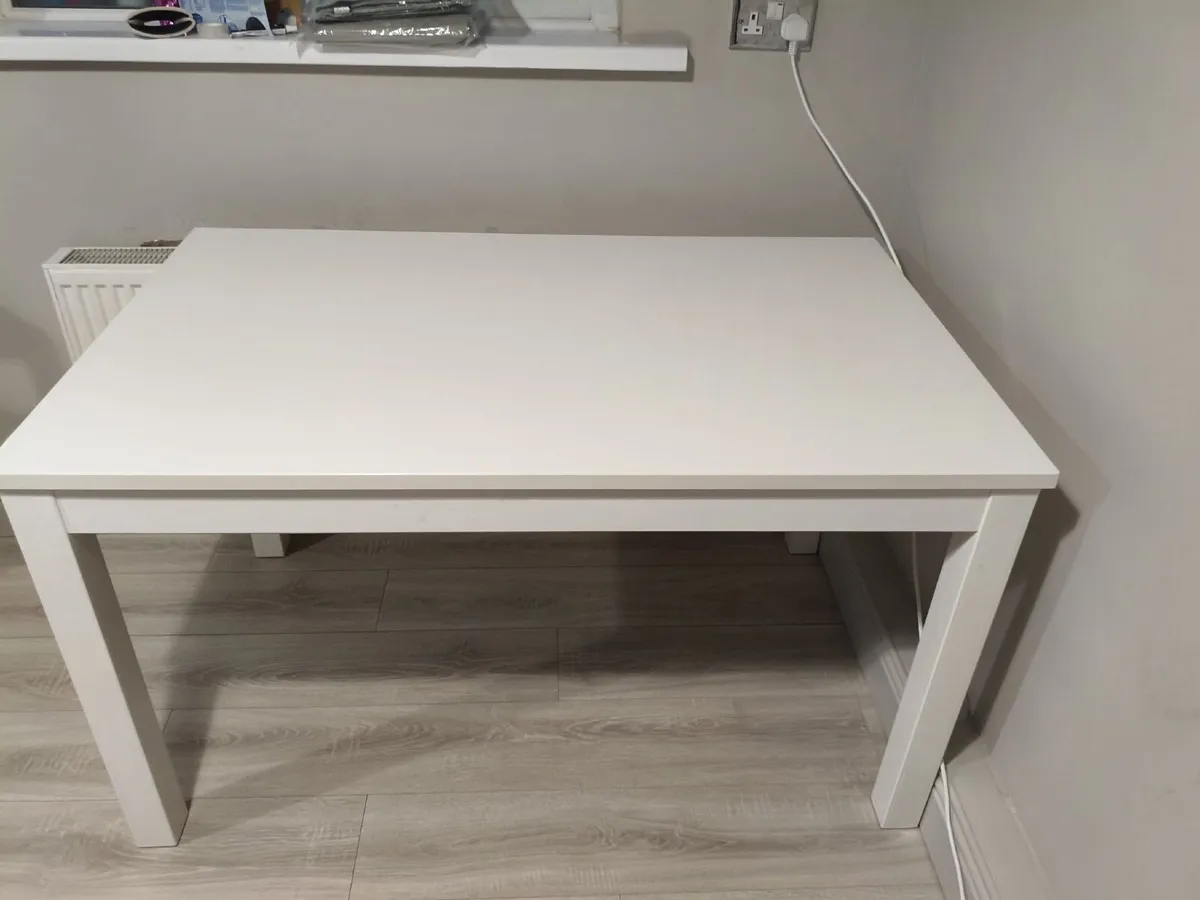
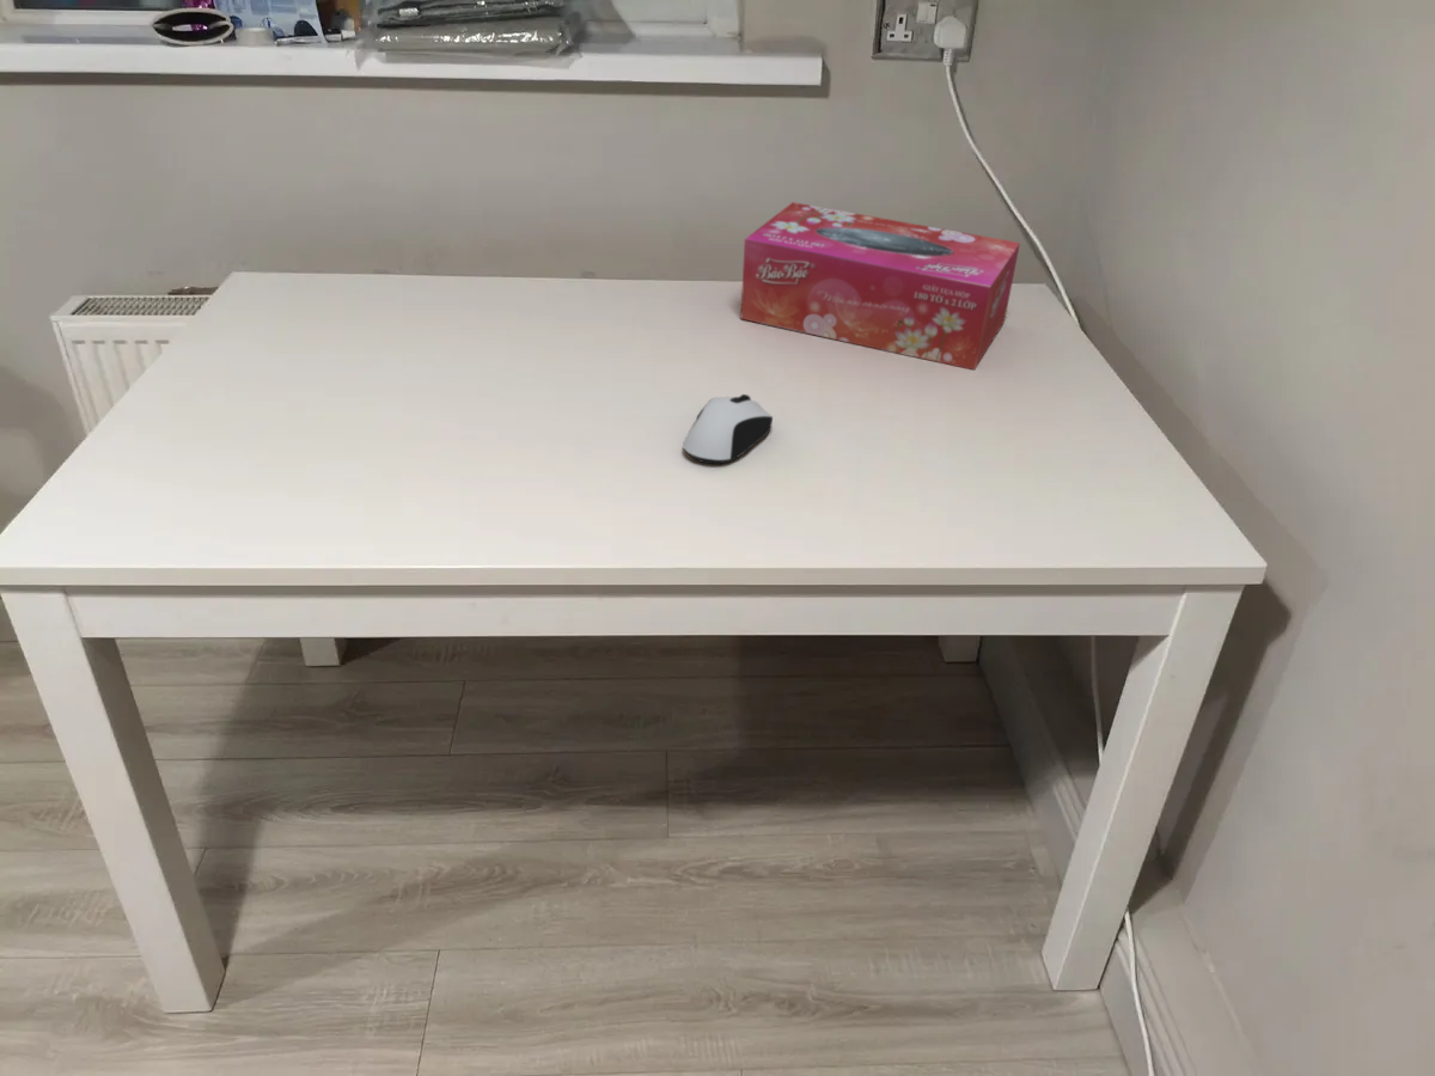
+ computer mouse [682,393,774,465]
+ tissue box [739,201,1021,372]
